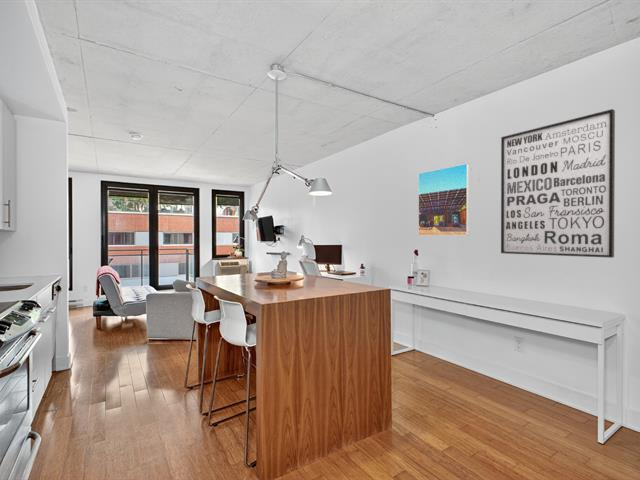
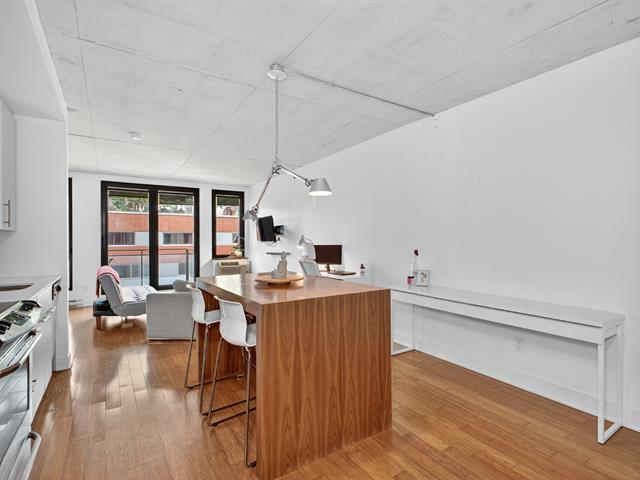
- wall art [500,108,616,259]
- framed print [417,163,470,237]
